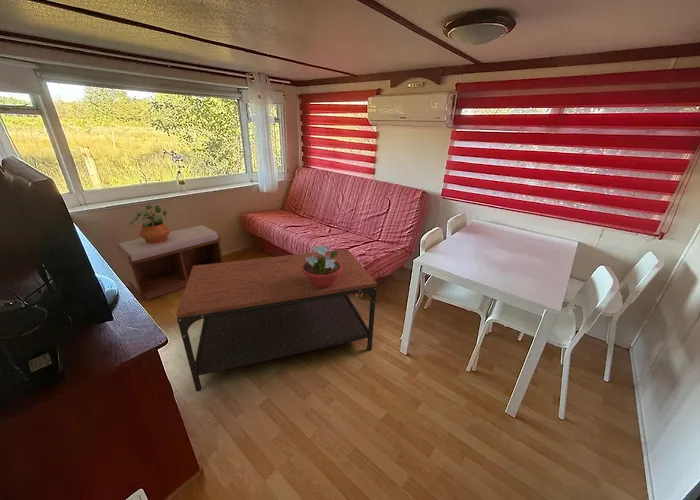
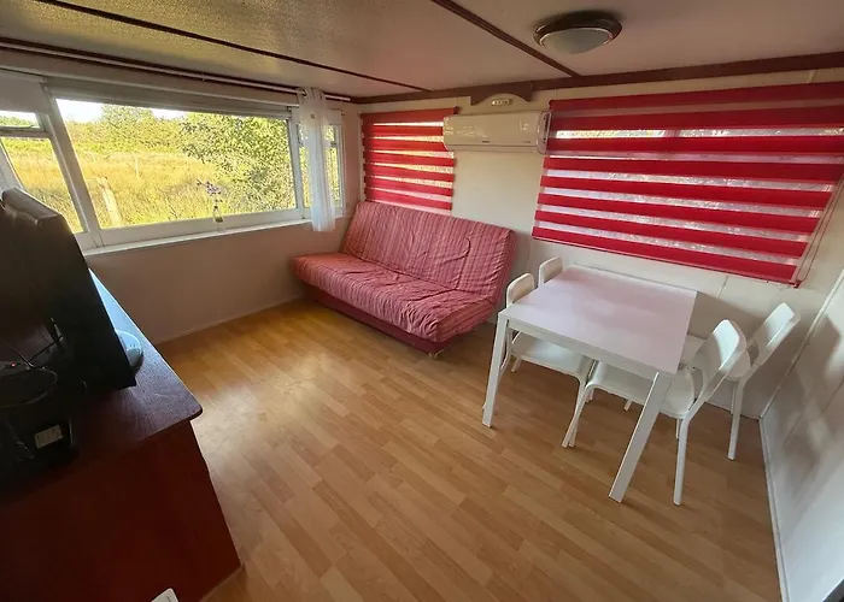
- potted plant [128,204,171,244]
- coffee table [175,248,378,393]
- potted flower [301,243,343,288]
- bench [115,224,224,301]
